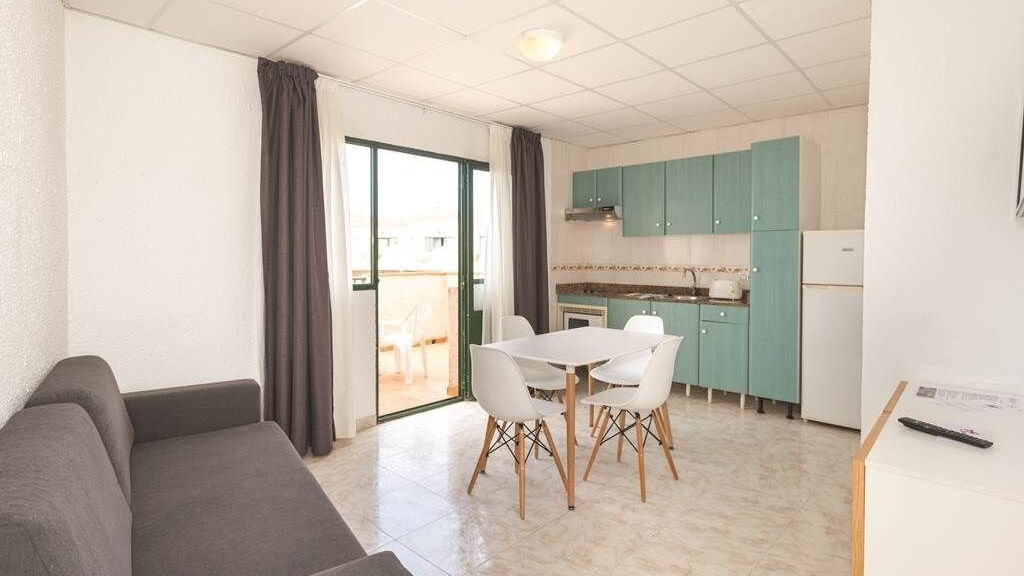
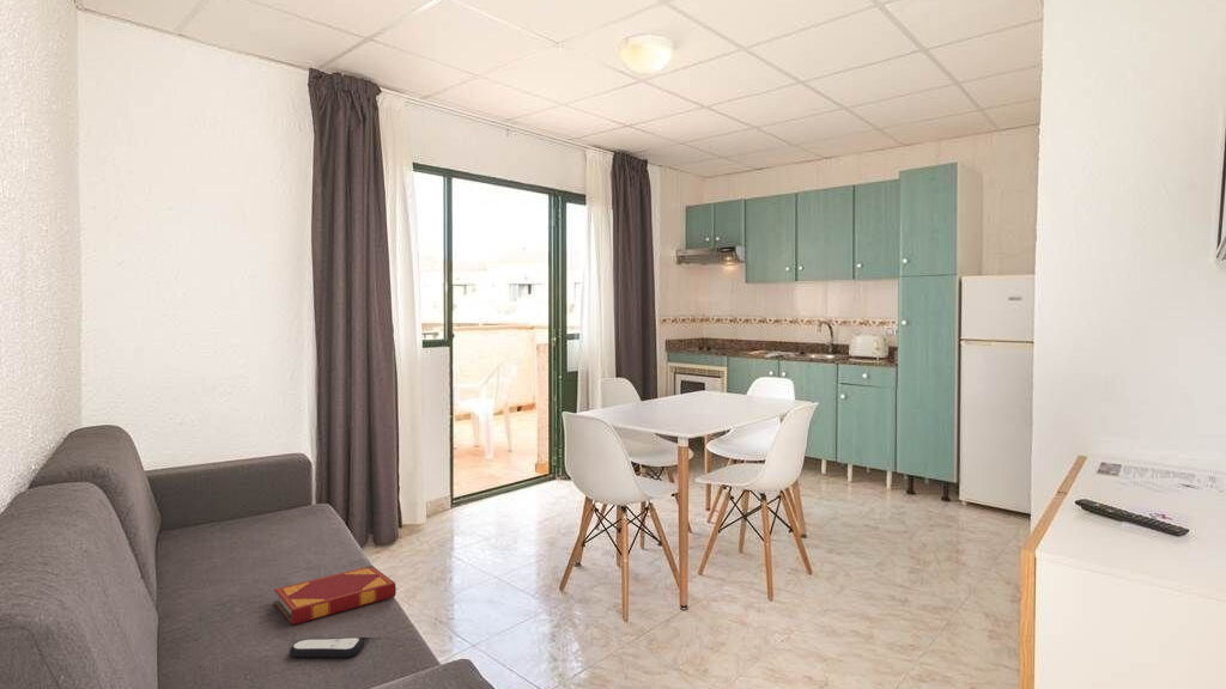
+ hardback book [273,565,397,626]
+ remote control [289,636,364,659]
